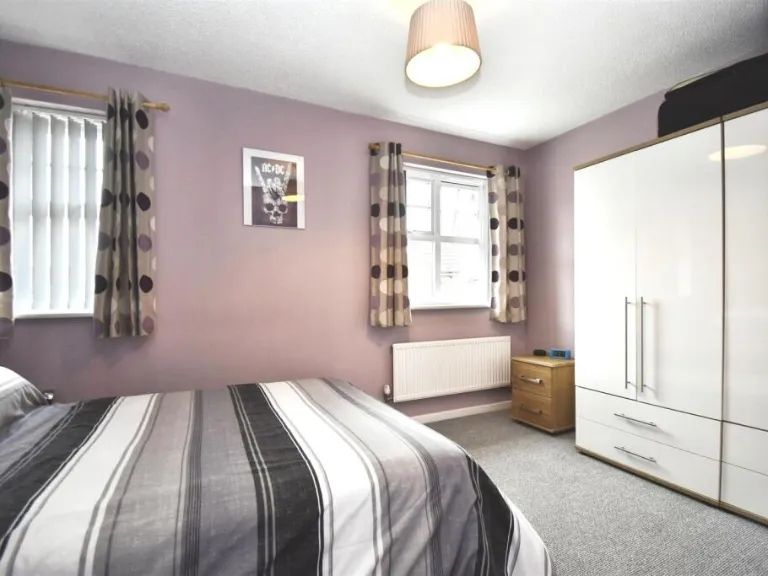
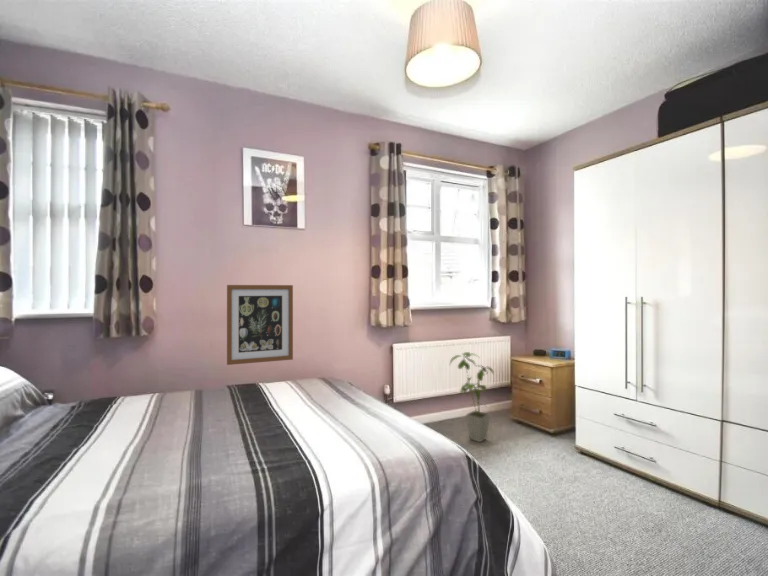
+ house plant [449,351,495,443]
+ wall art [226,284,294,366]
